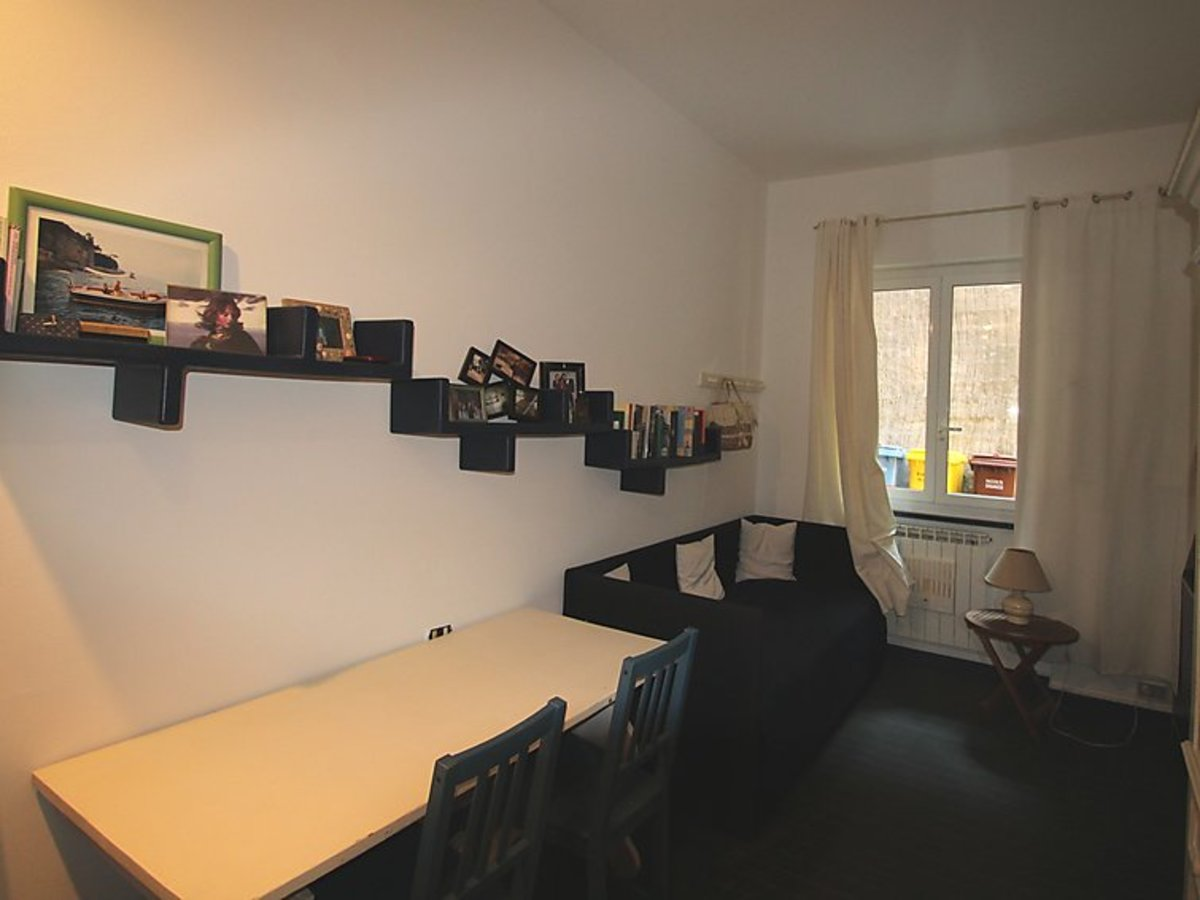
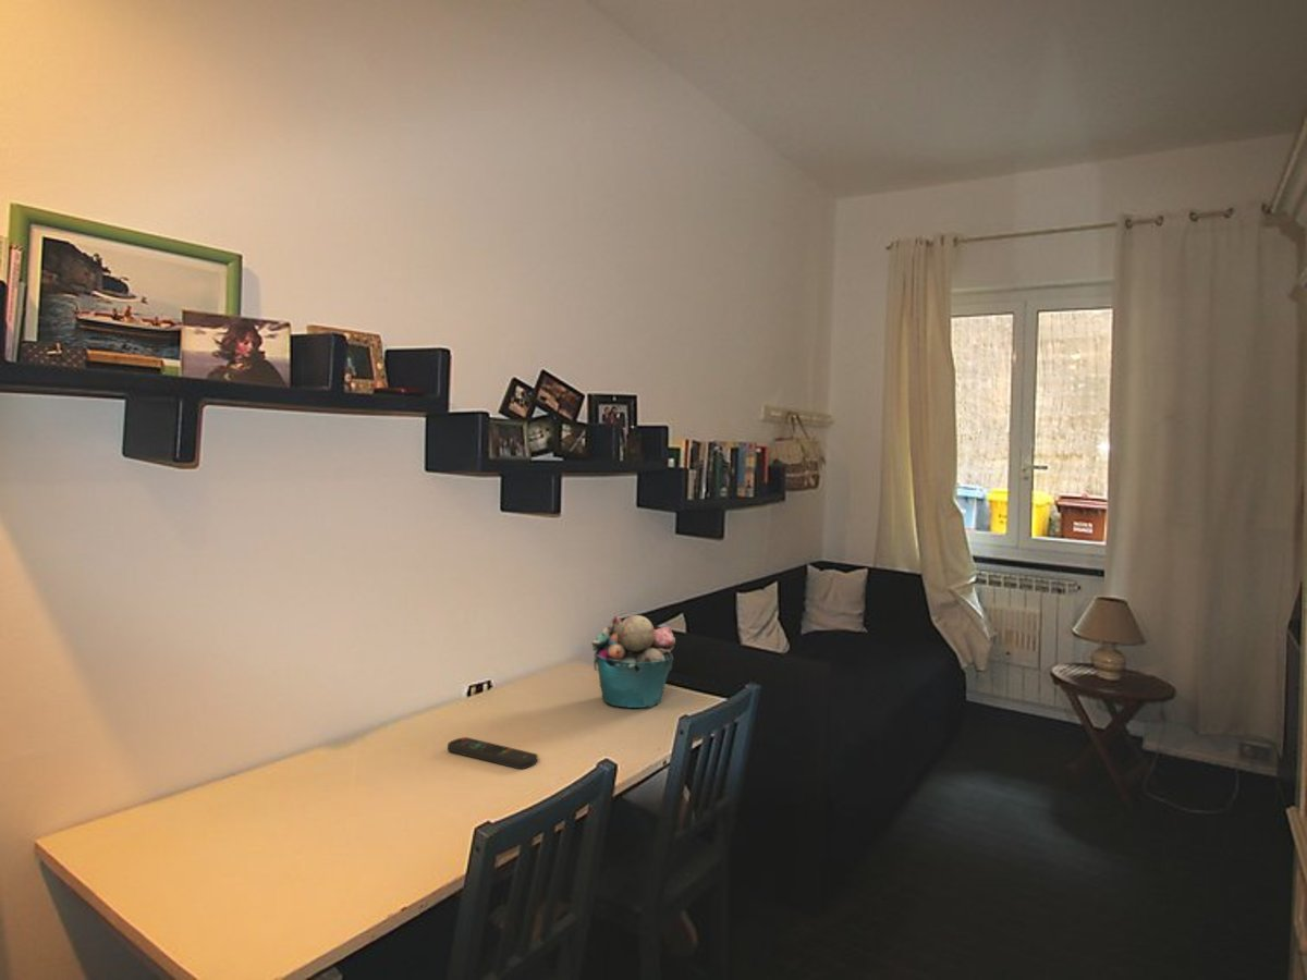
+ bucket [590,614,676,709]
+ remote control [447,736,538,770]
